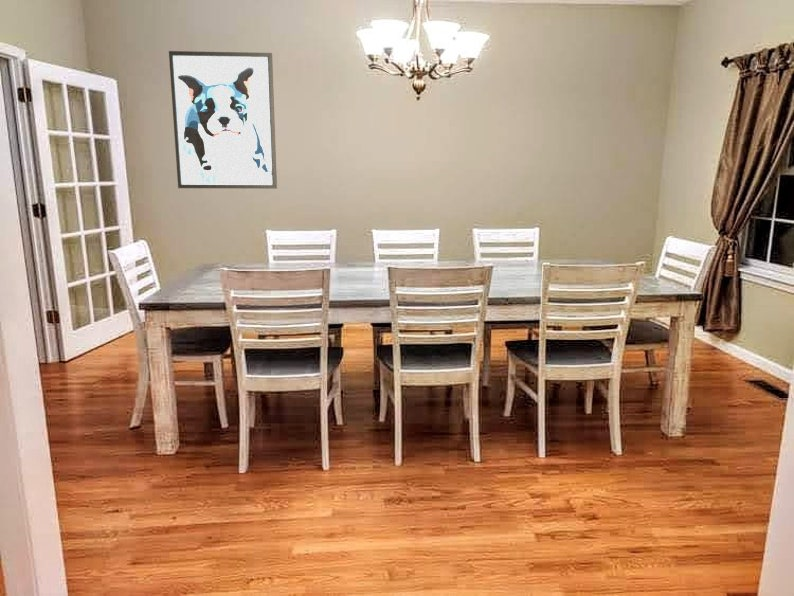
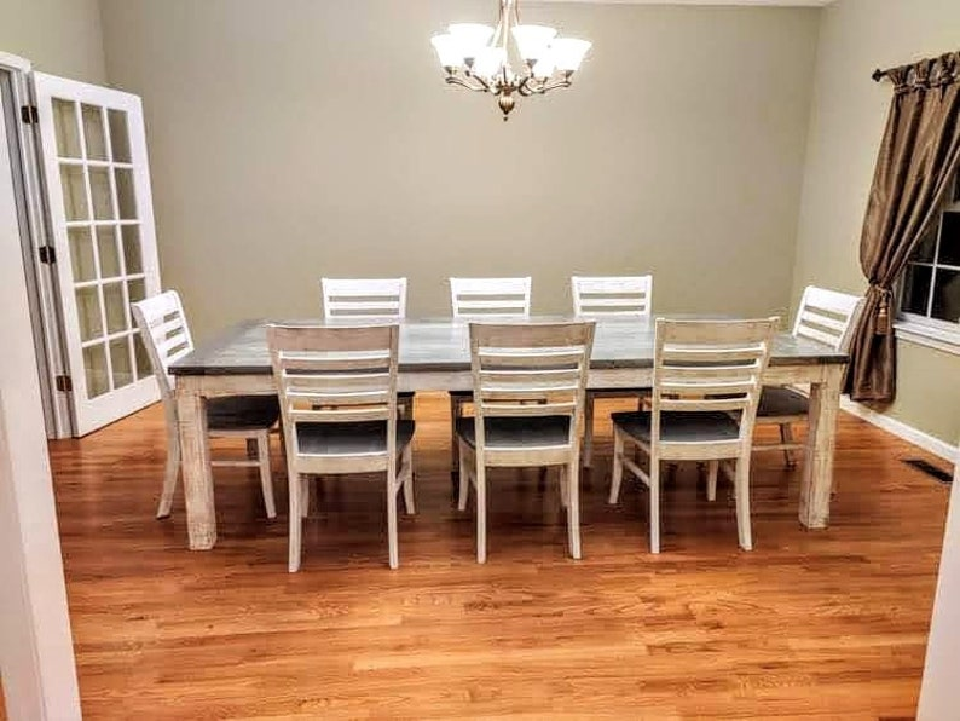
- wall art [168,50,278,190]
